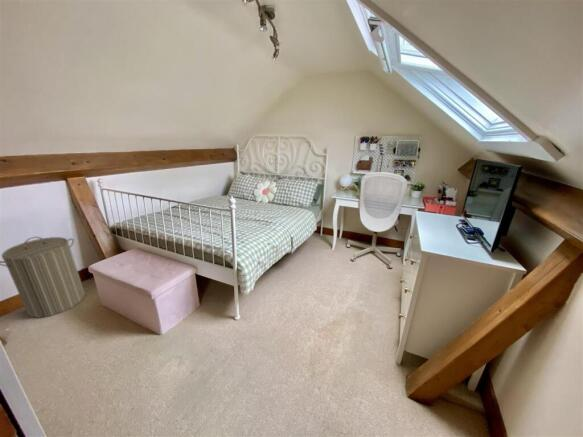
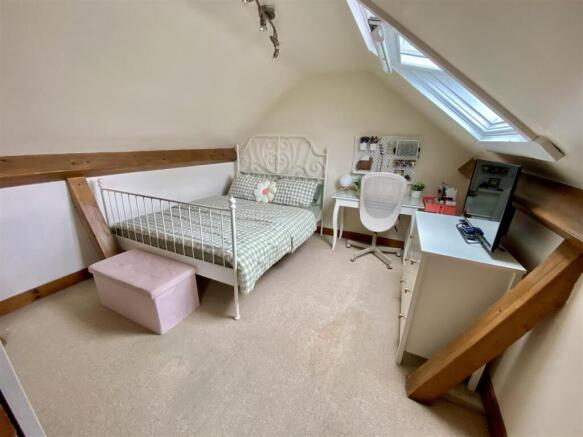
- laundry hamper [0,236,86,318]
